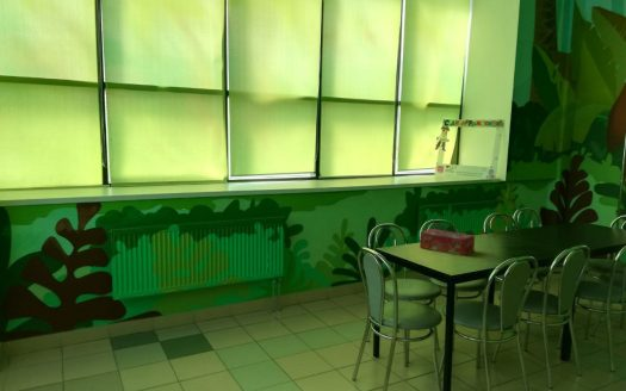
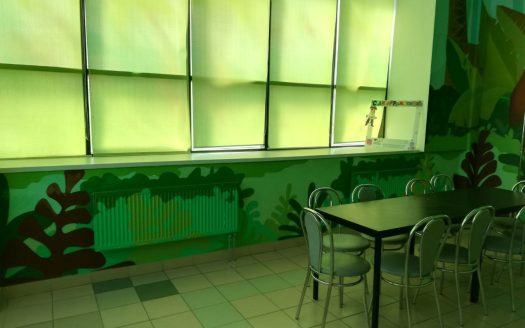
- tissue box [419,228,476,257]
